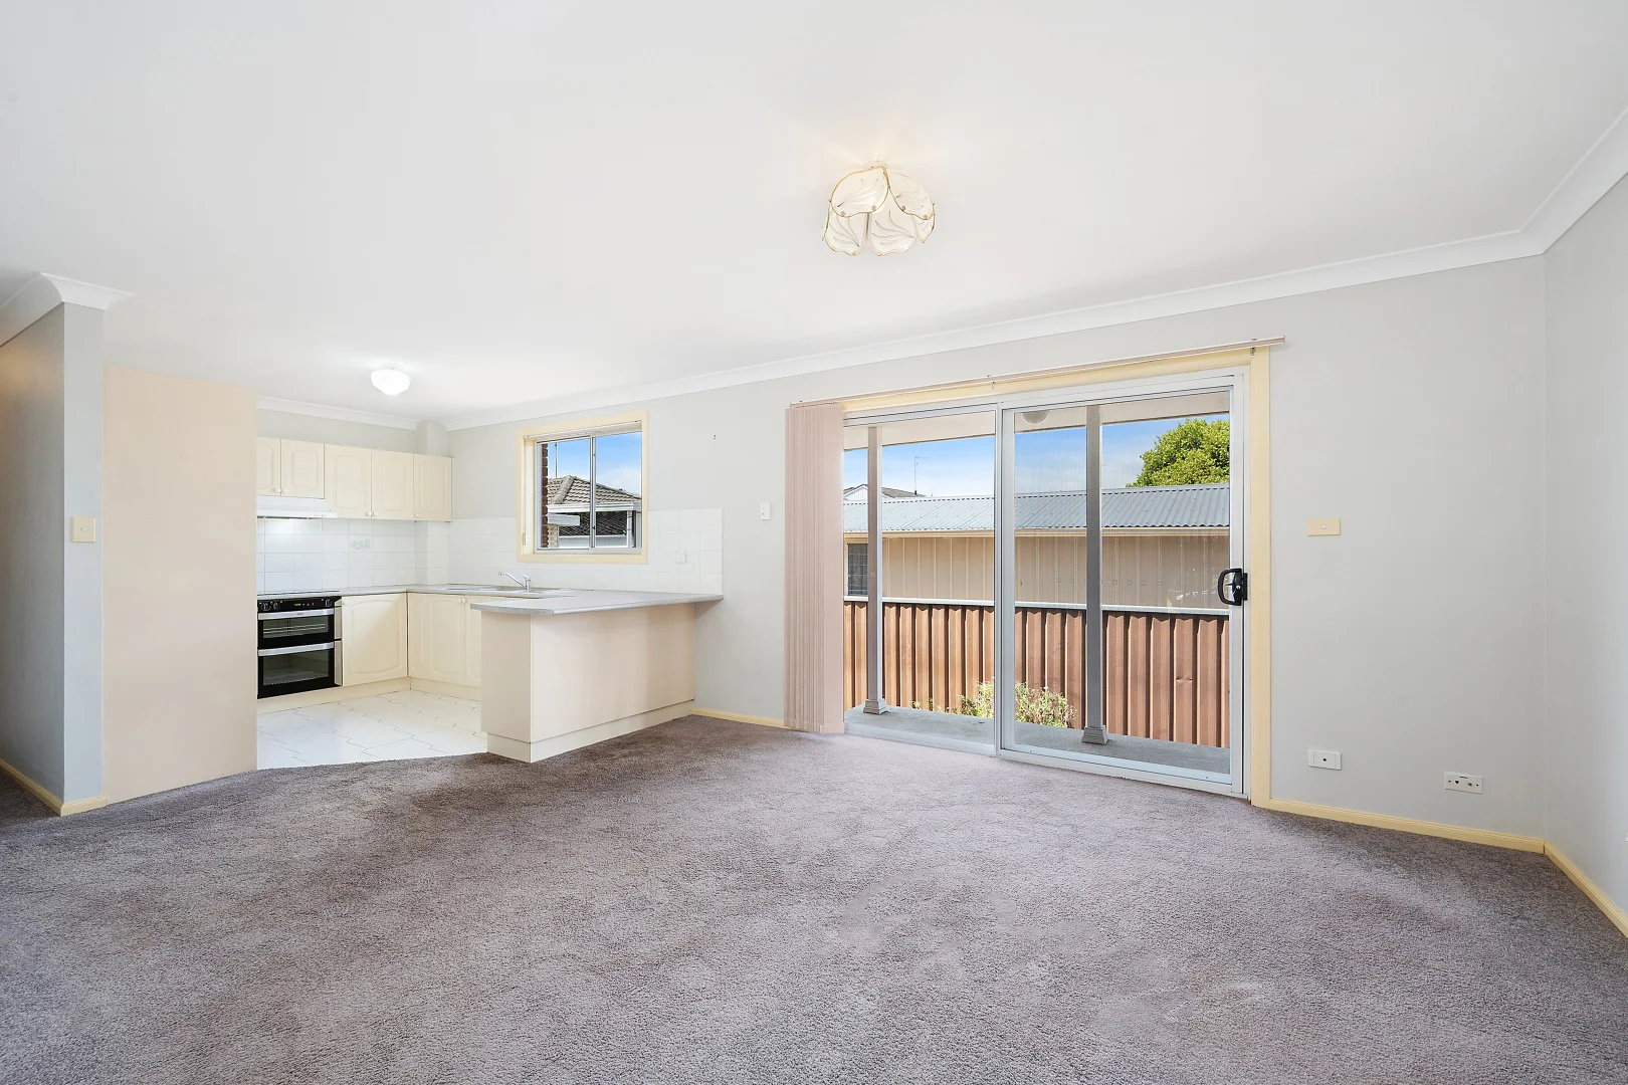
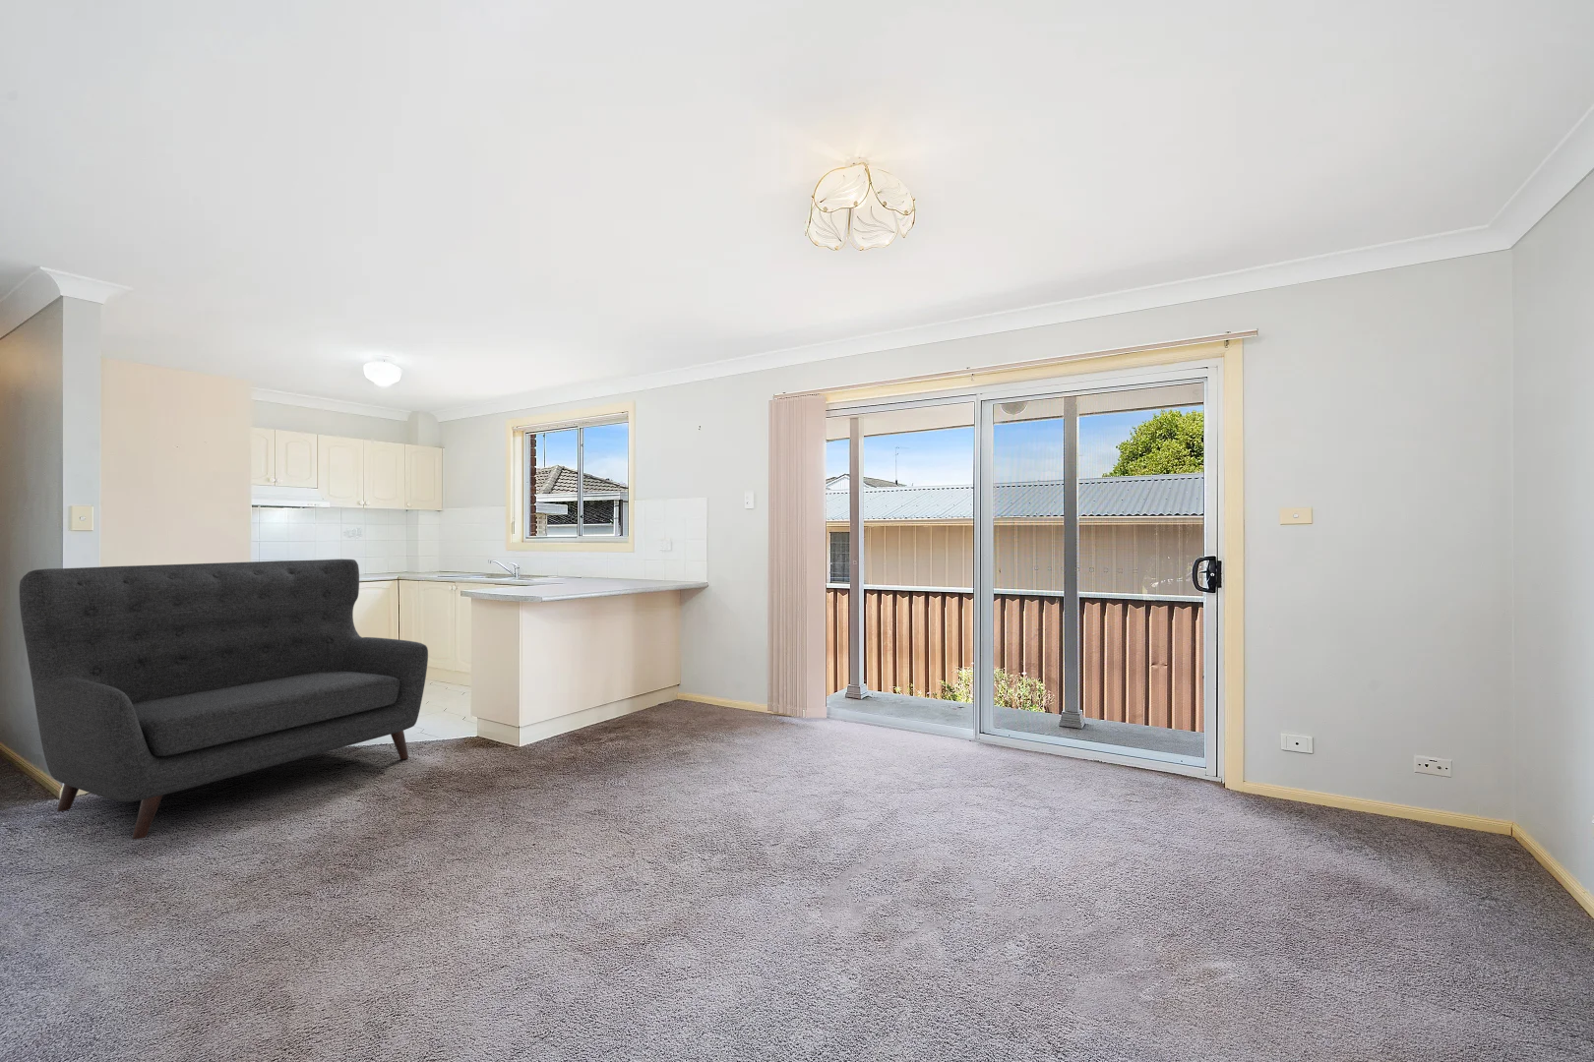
+ sofa [19,558,429,840]
